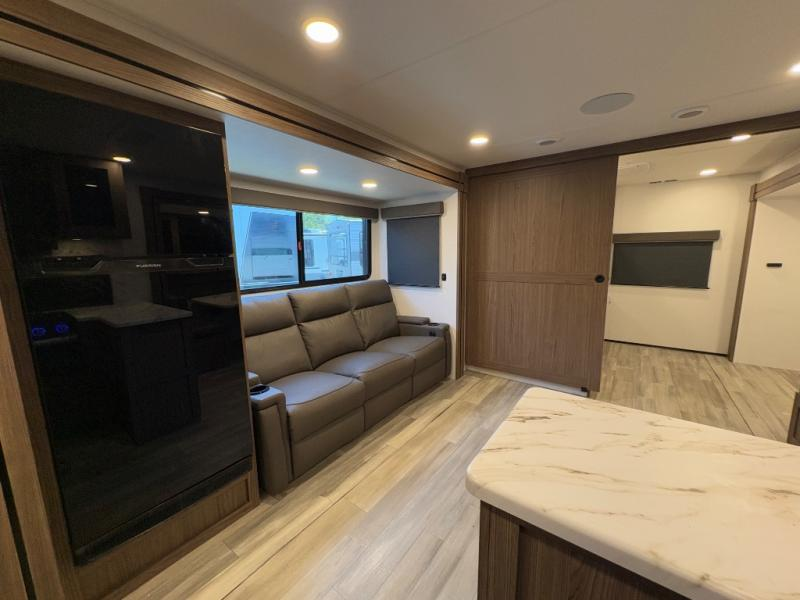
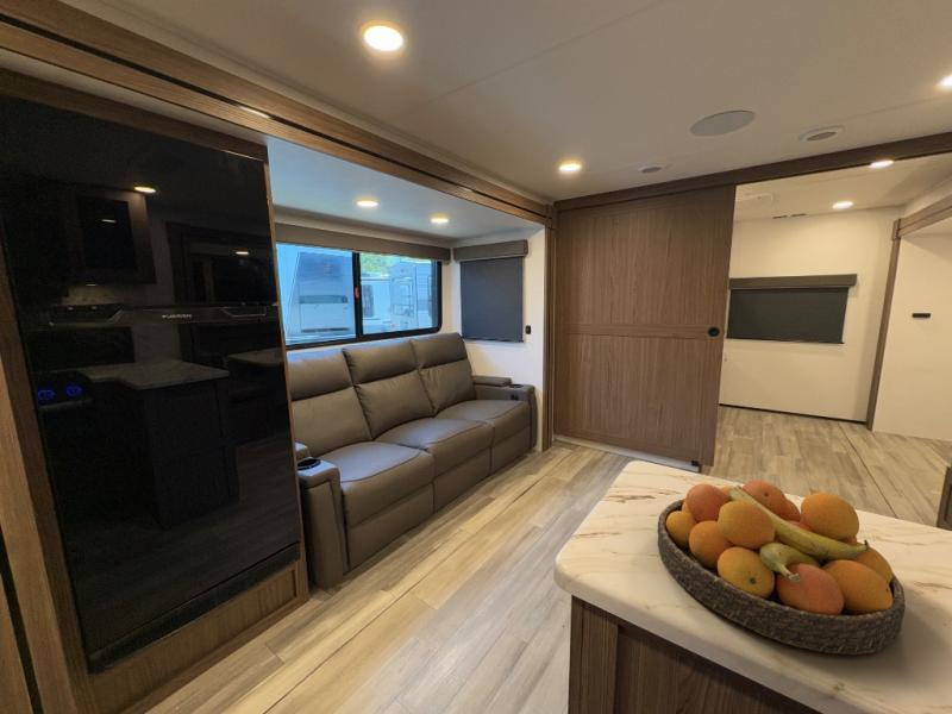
+ fruit bowl [657,480,907,656]
